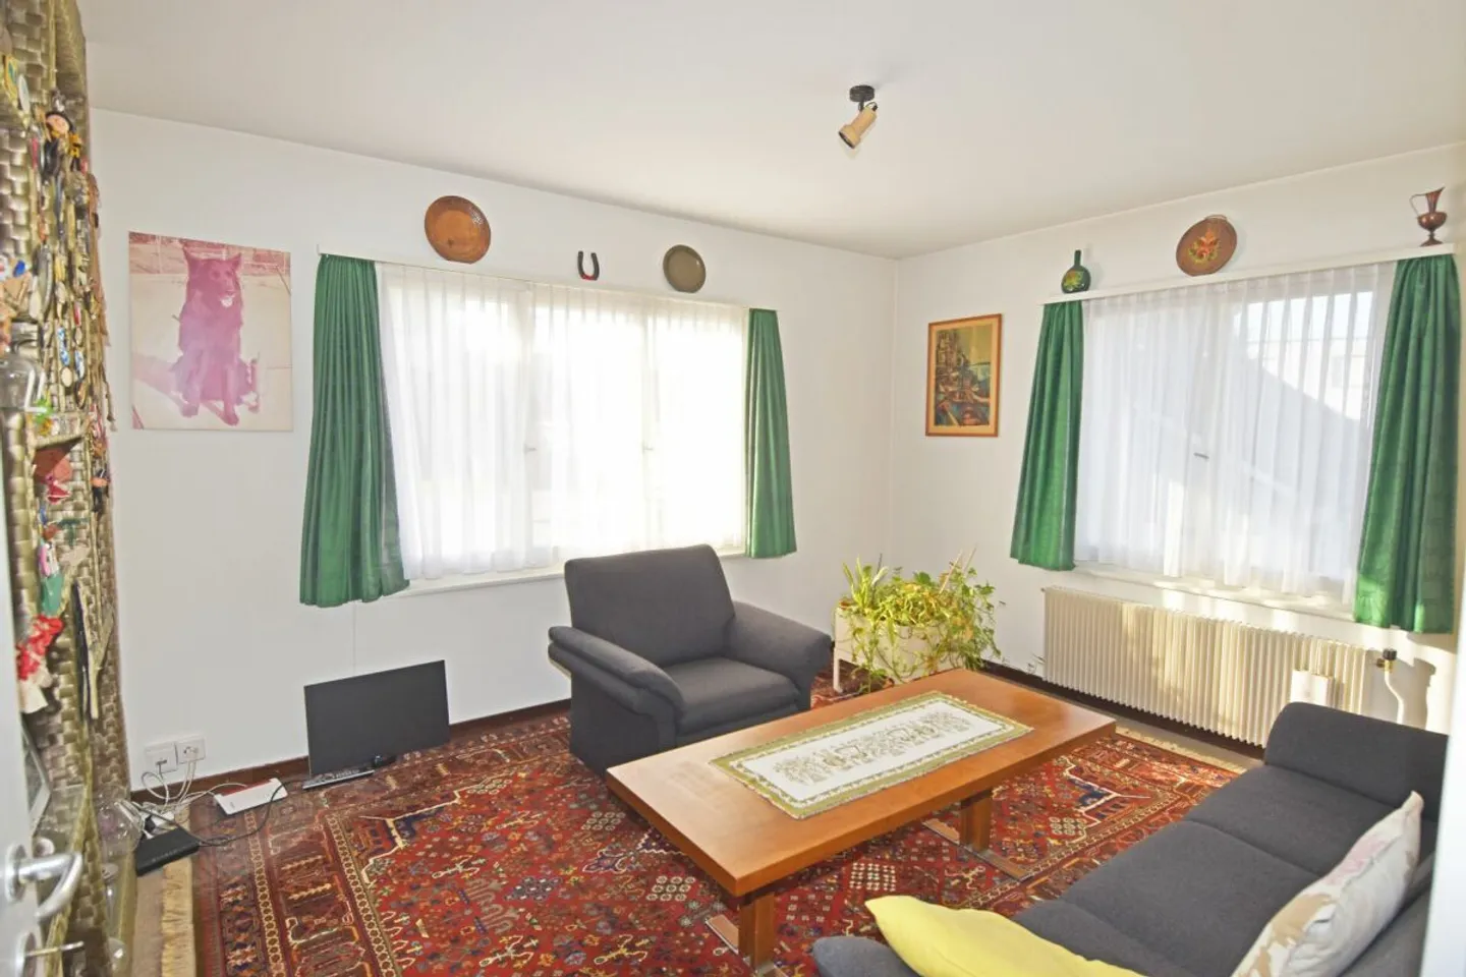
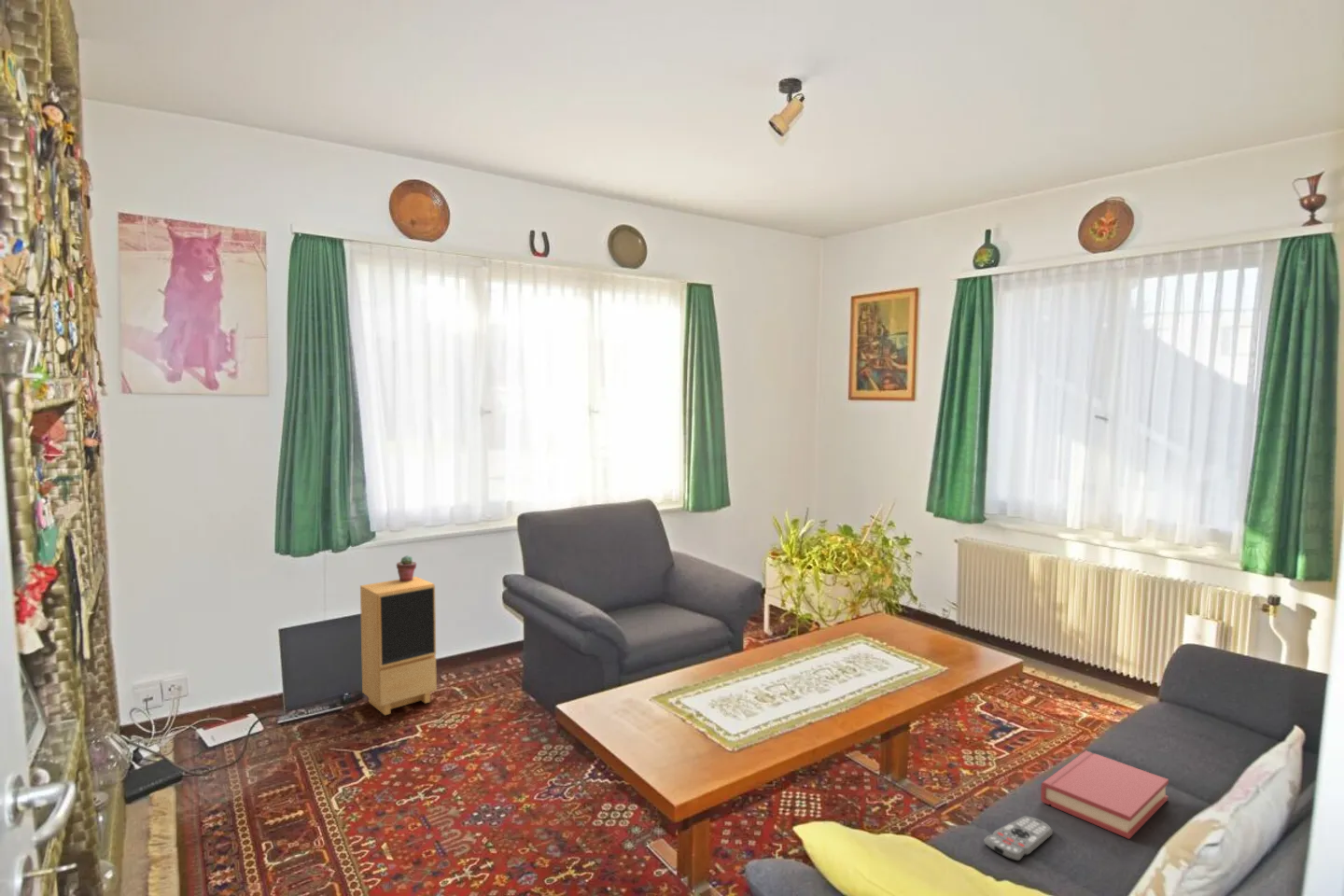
+ speaker [359,576,438,716]
+ potted succulent [396,554,417,581]
+ remote control [983,815,1054,862]
+ hardback book [1040,750,1169,840]
